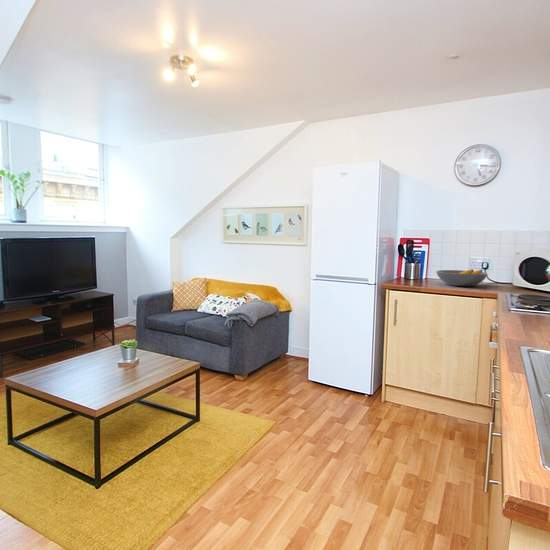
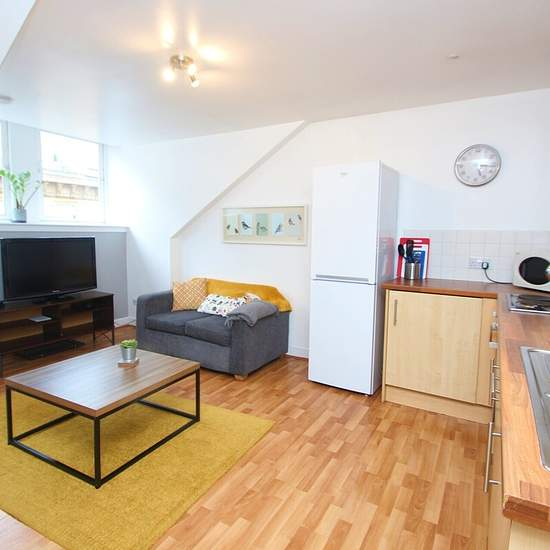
- fruit bowl [435,268,489,287]
